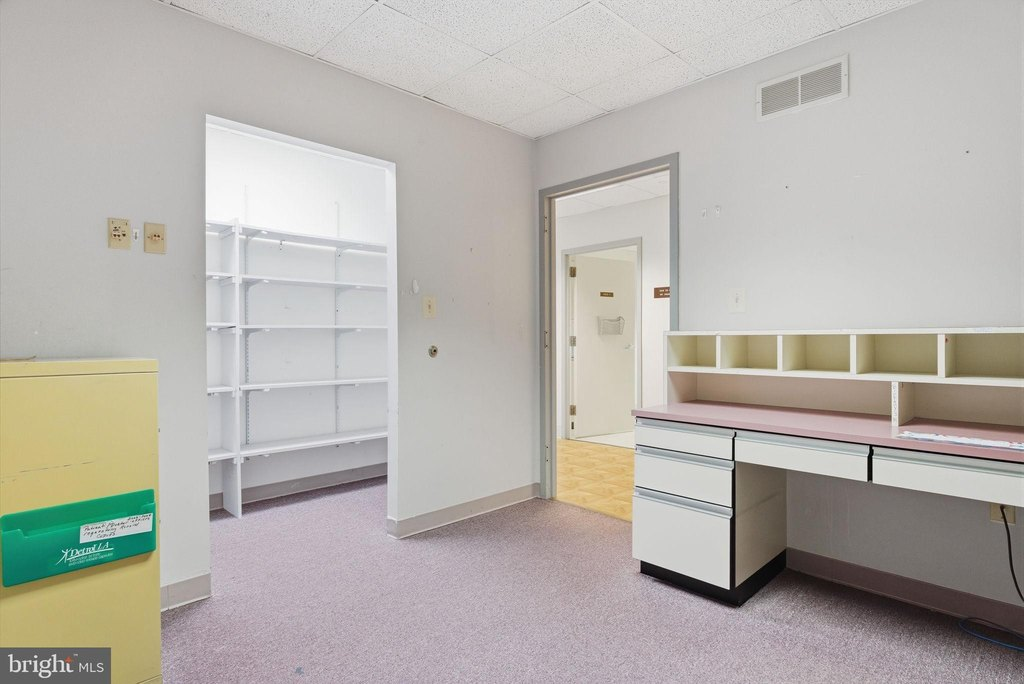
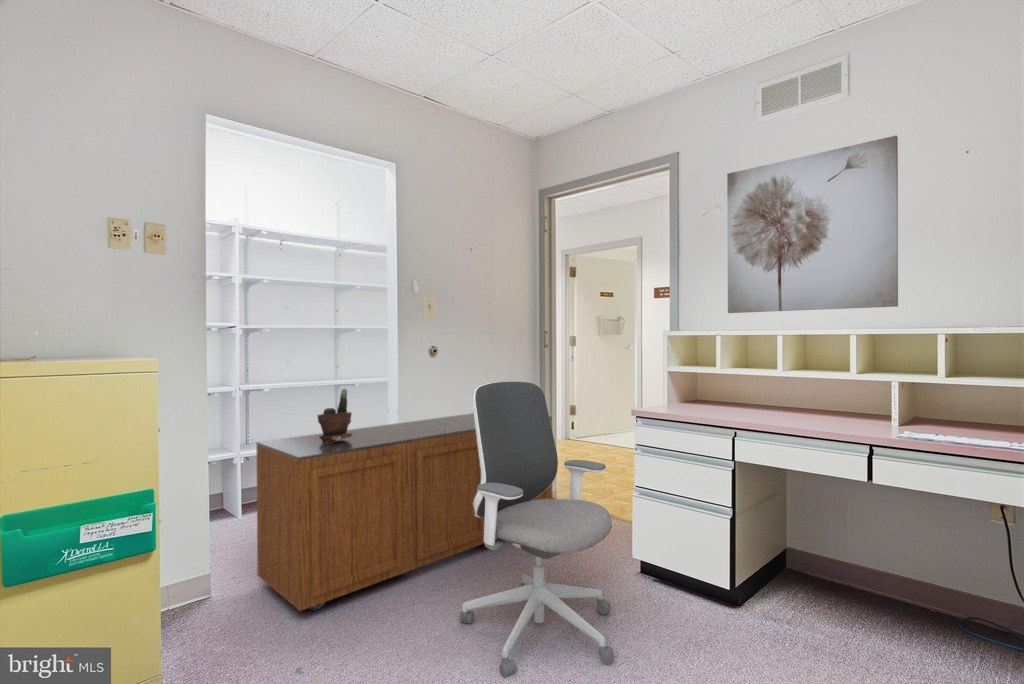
+ sideboard [255,412,553,612]
+ potted plant [316,387,353,443]
+ wall art [726,134,899,314]
+ office chair [459,380,615,679]
